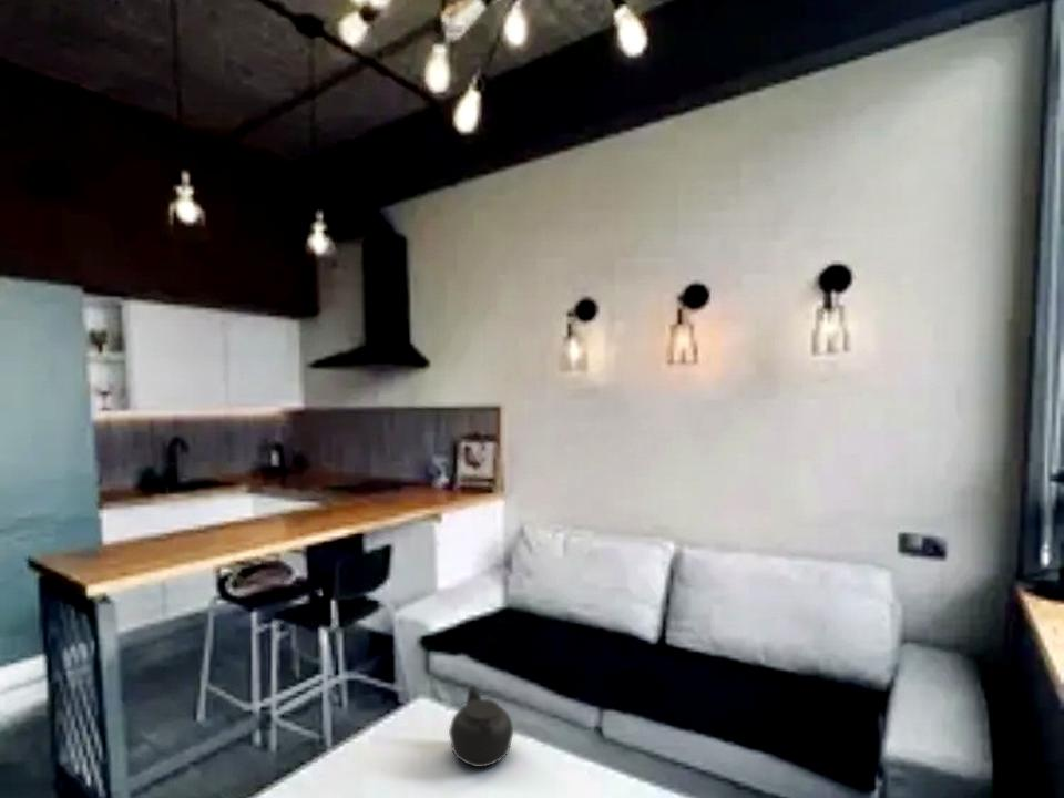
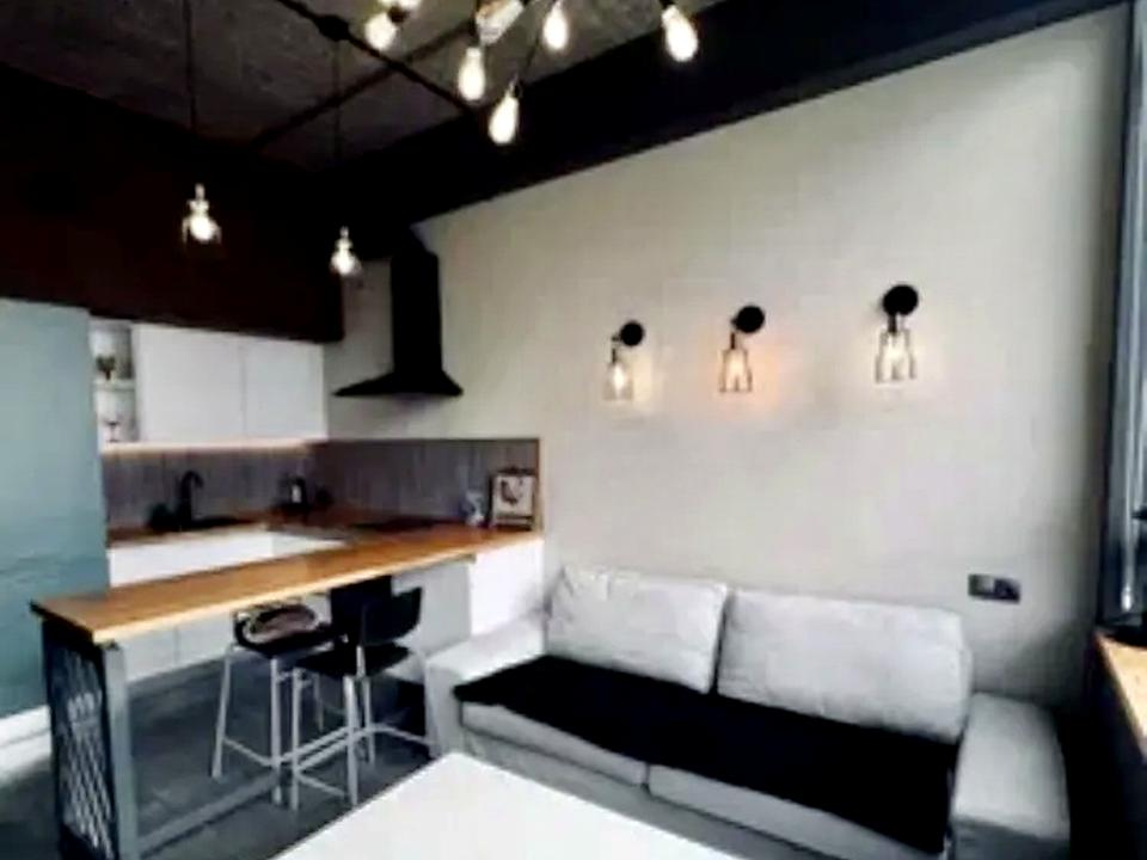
- teapot [443,685,514,768]
